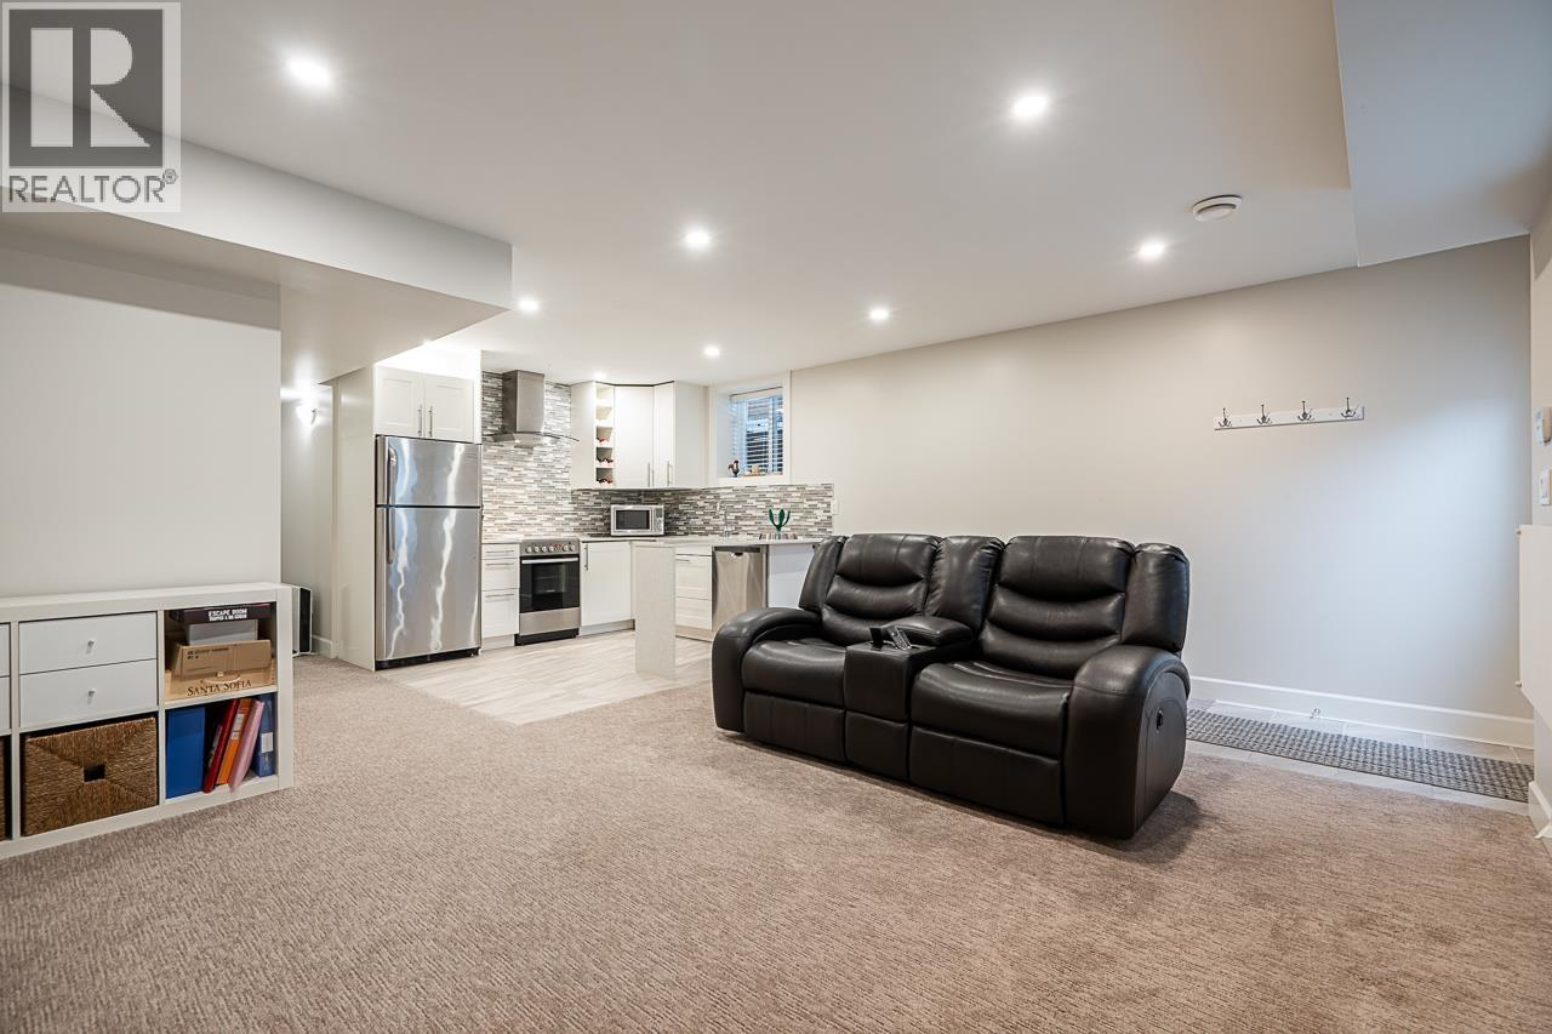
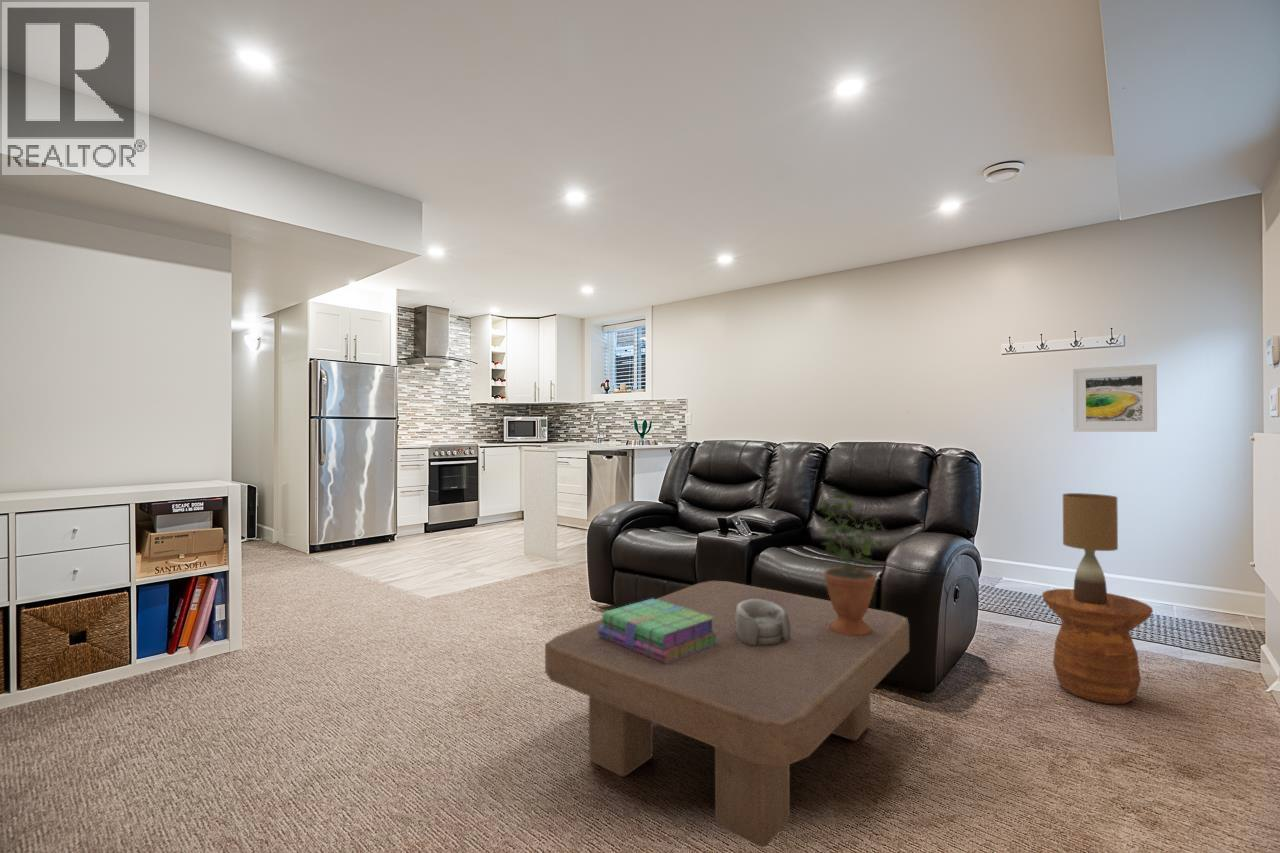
+ coffee table [544,580,910,848]
+ potted plant [814,488,887,636]
+ table lamp [1062,492,1119,605]
+ stack of books [598,597,718,664]
+ side table [1041,588,1154,705]
+ decorative bowl [735,599,790,645]
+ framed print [1072,363,1158,433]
